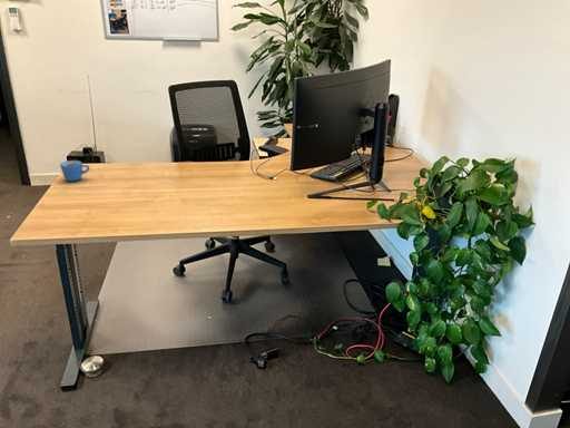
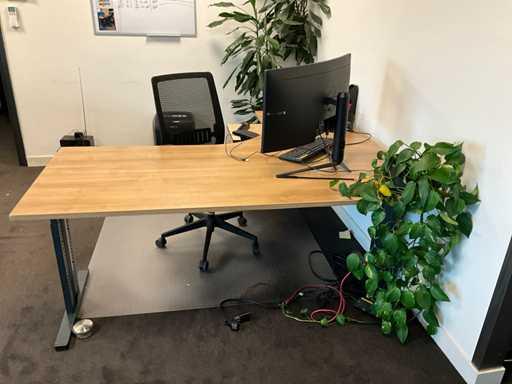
- mug [59,159,90,182]
